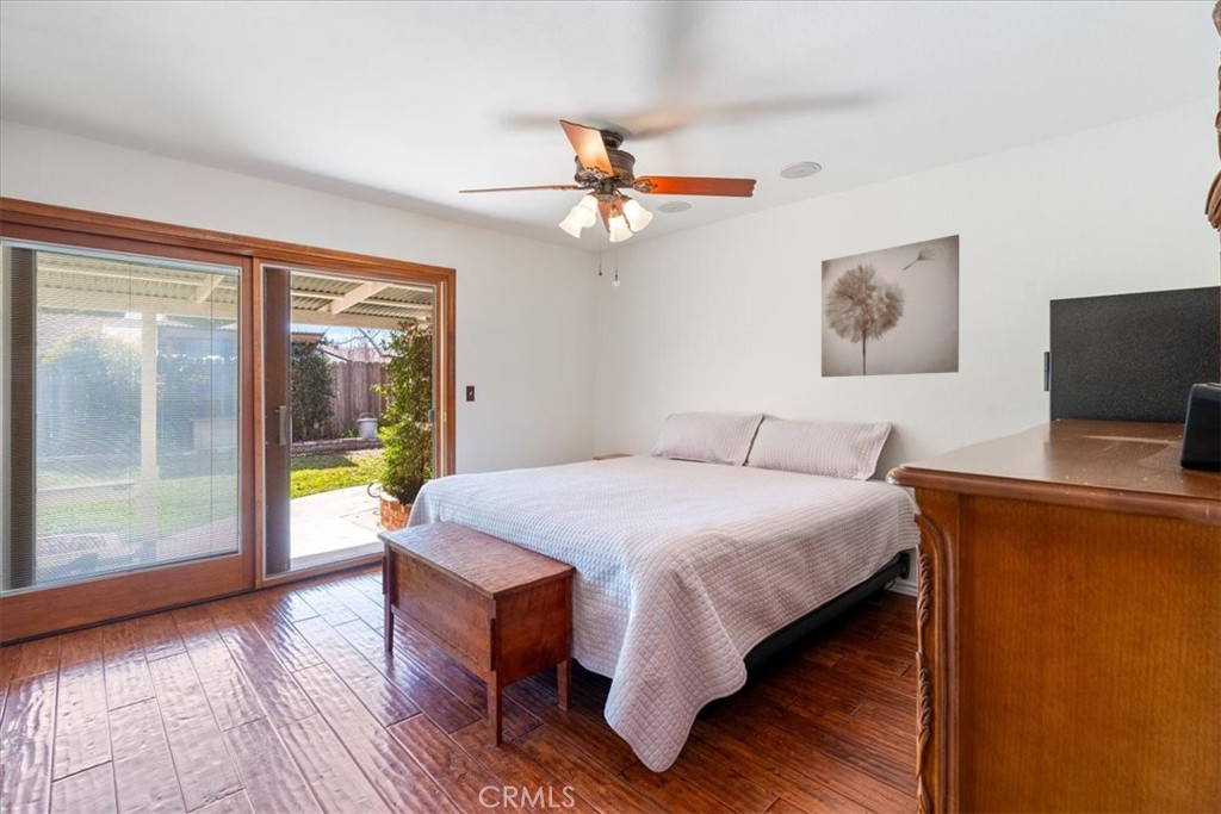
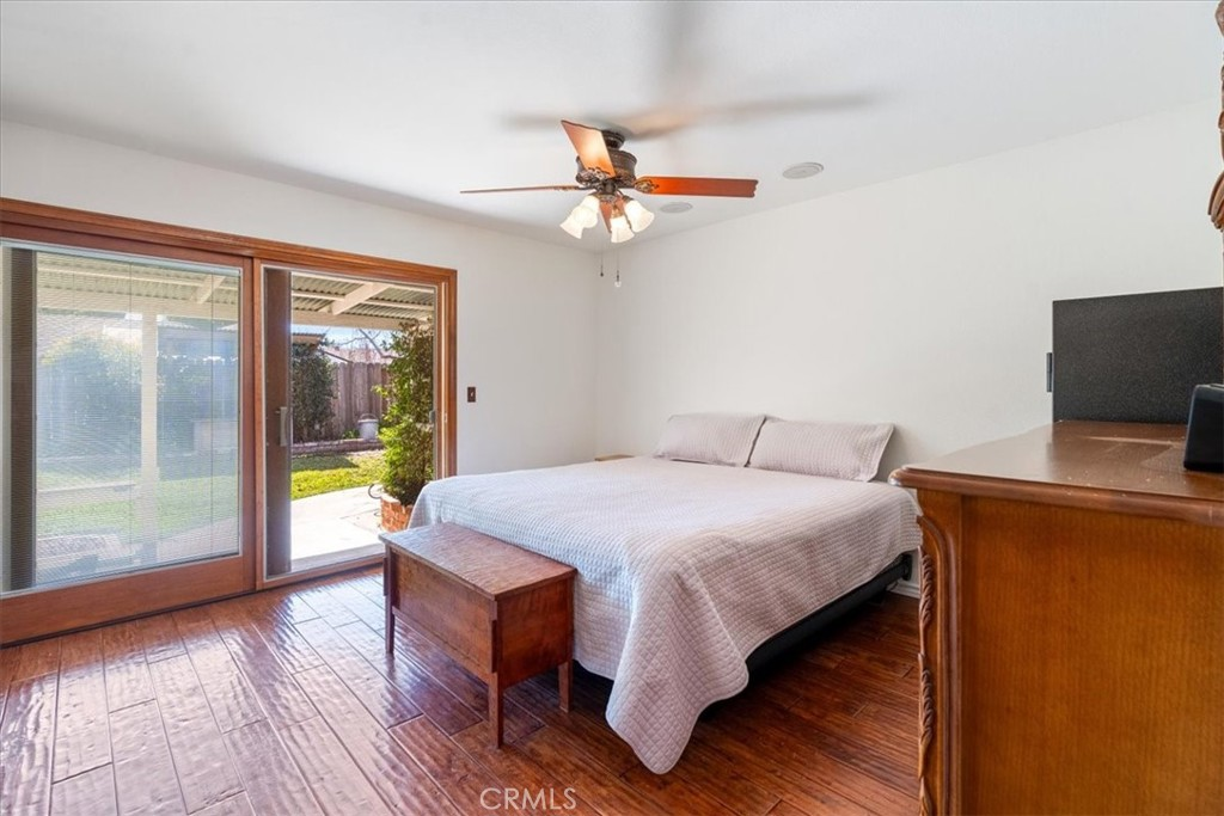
- wall art [820,234,960,378]
